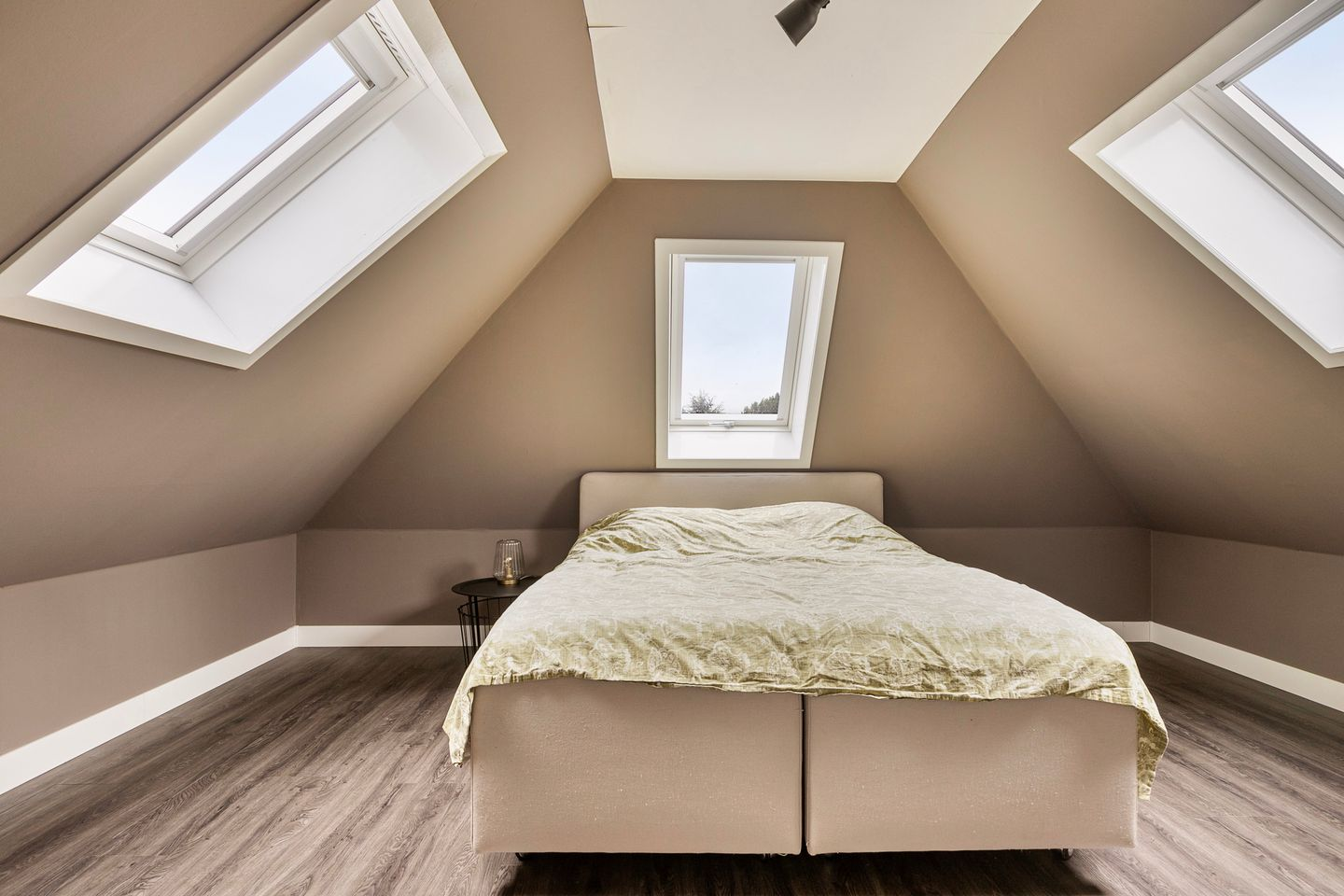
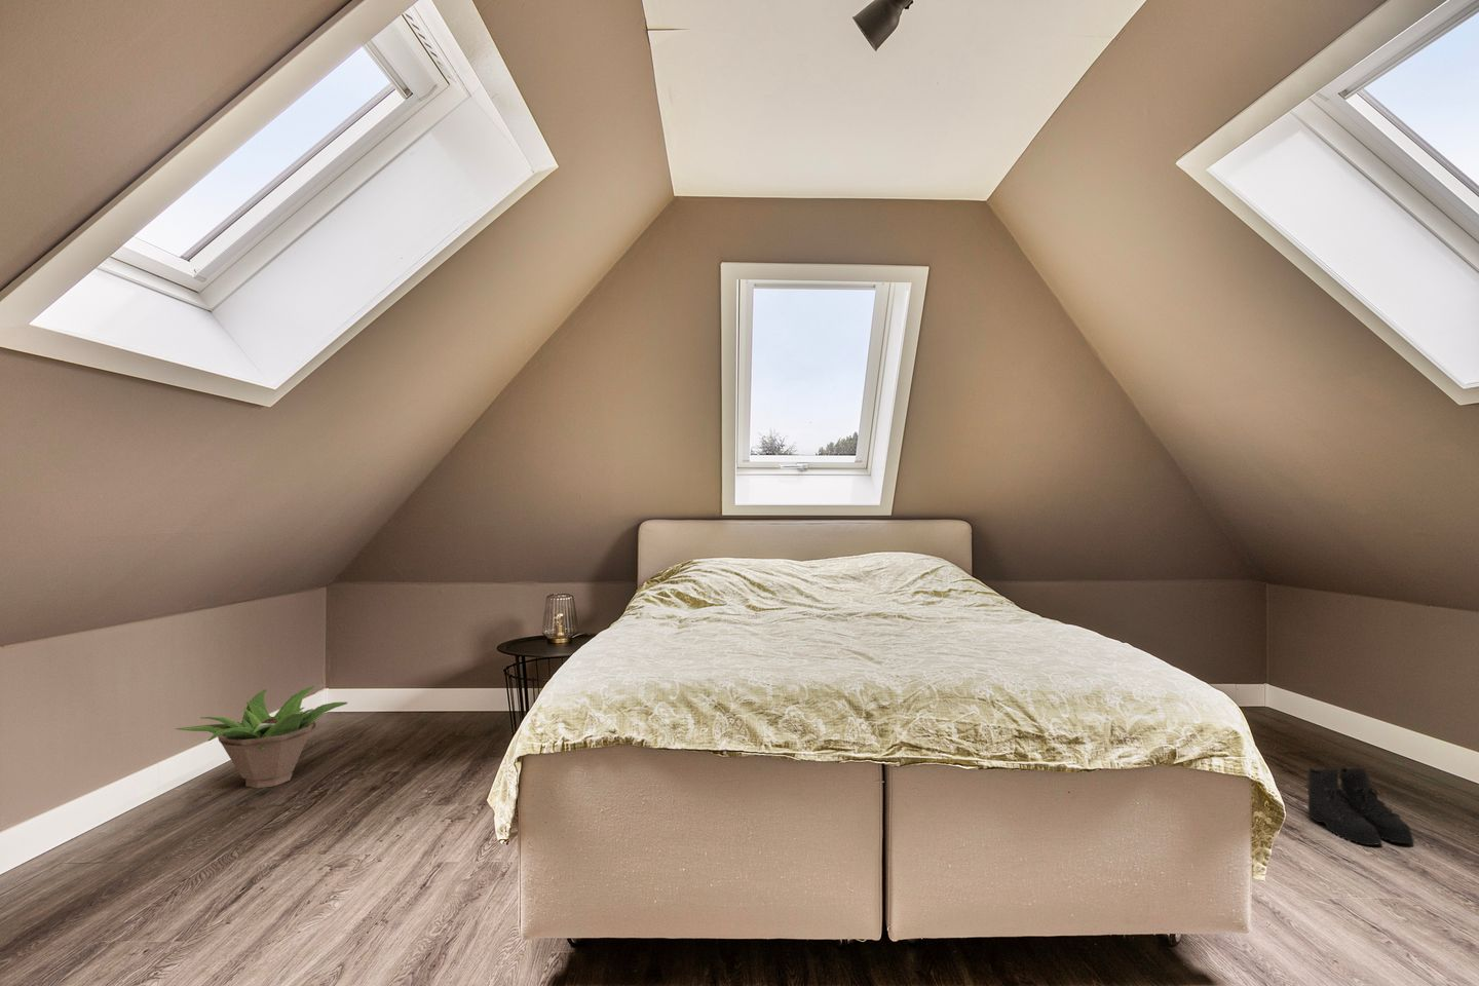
+ decorative plant [175,686,348,789]
+ boots [1304,766,1415,846]
